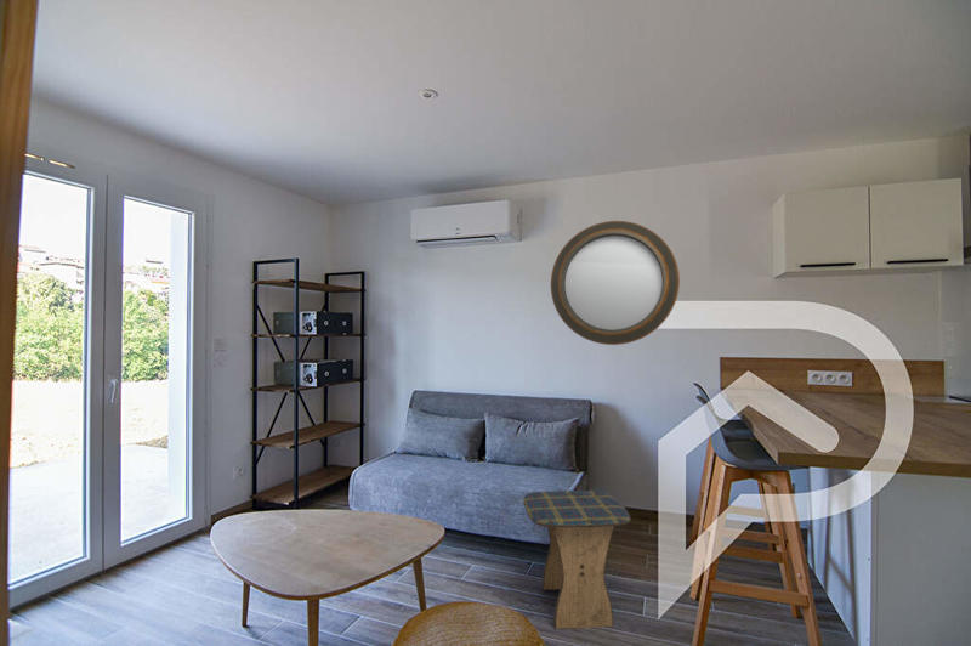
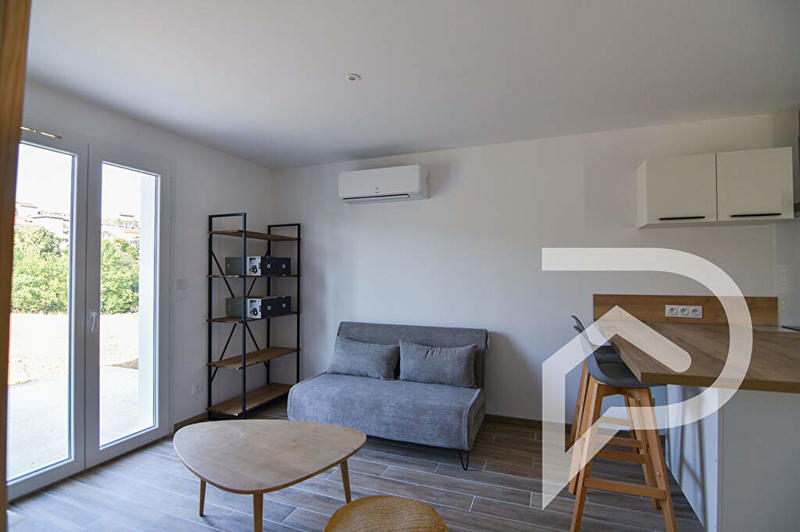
- stool [522,489,632,630]
- home mirror [550,220,681,346]
